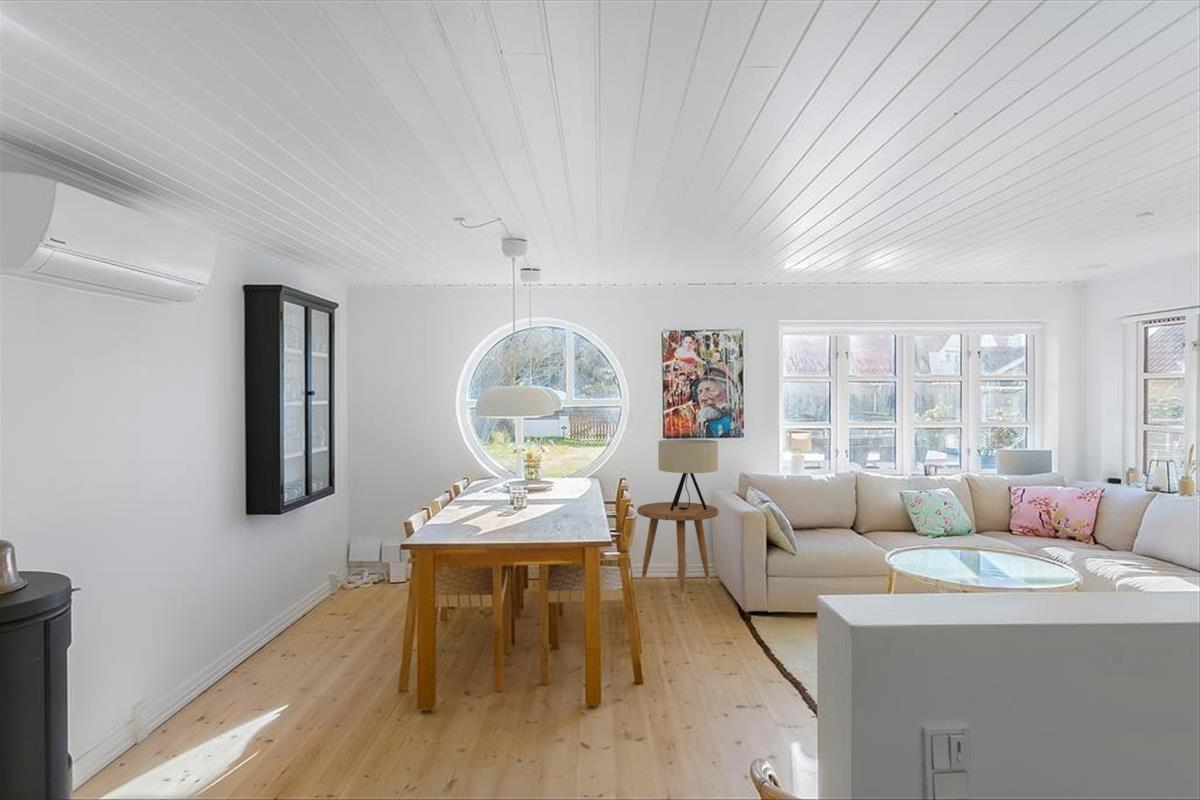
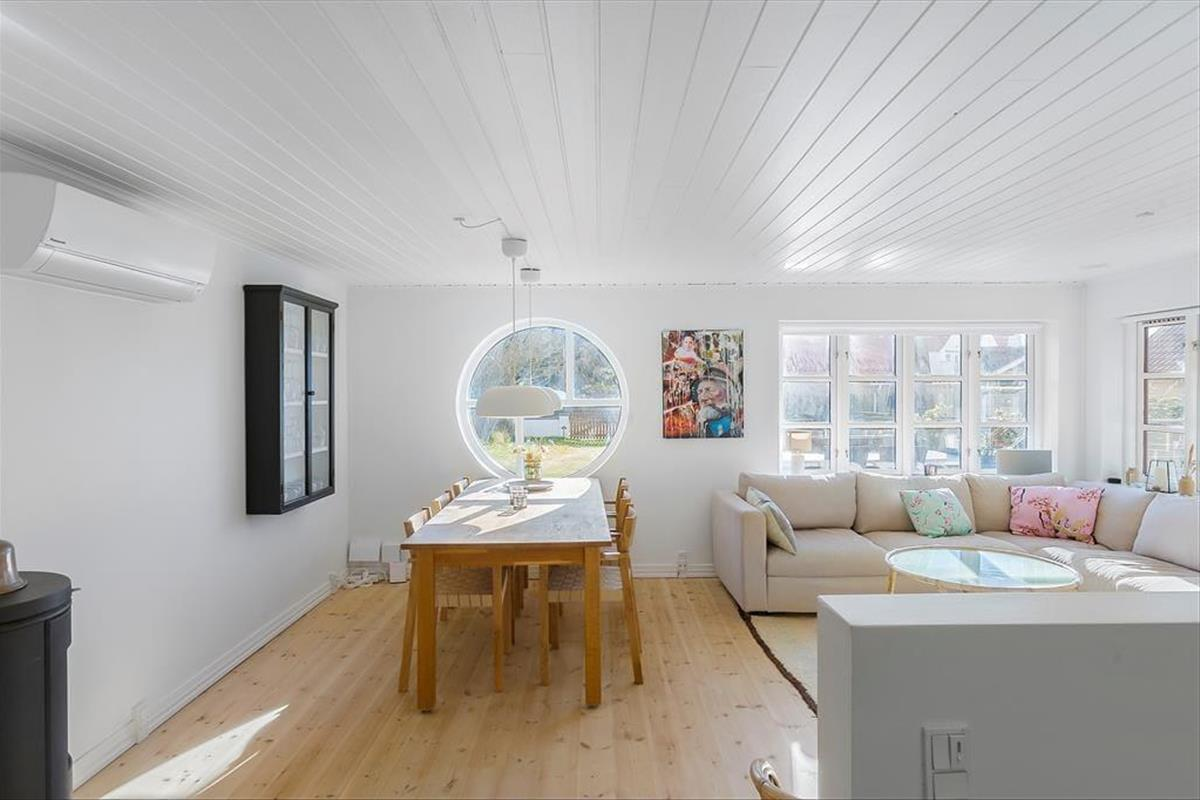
- side table [636,501,720,603]
- table lamp [657,438,719,511]
